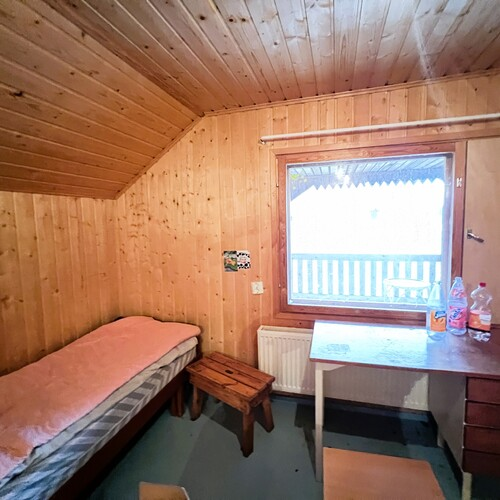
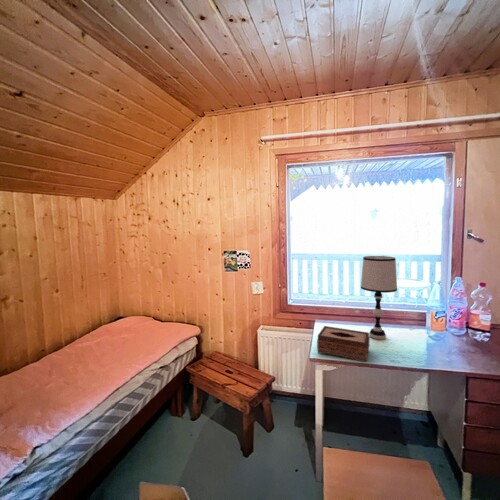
+ table lamp [360,255,398,340]
+ tissue box [316,325,371,363]
